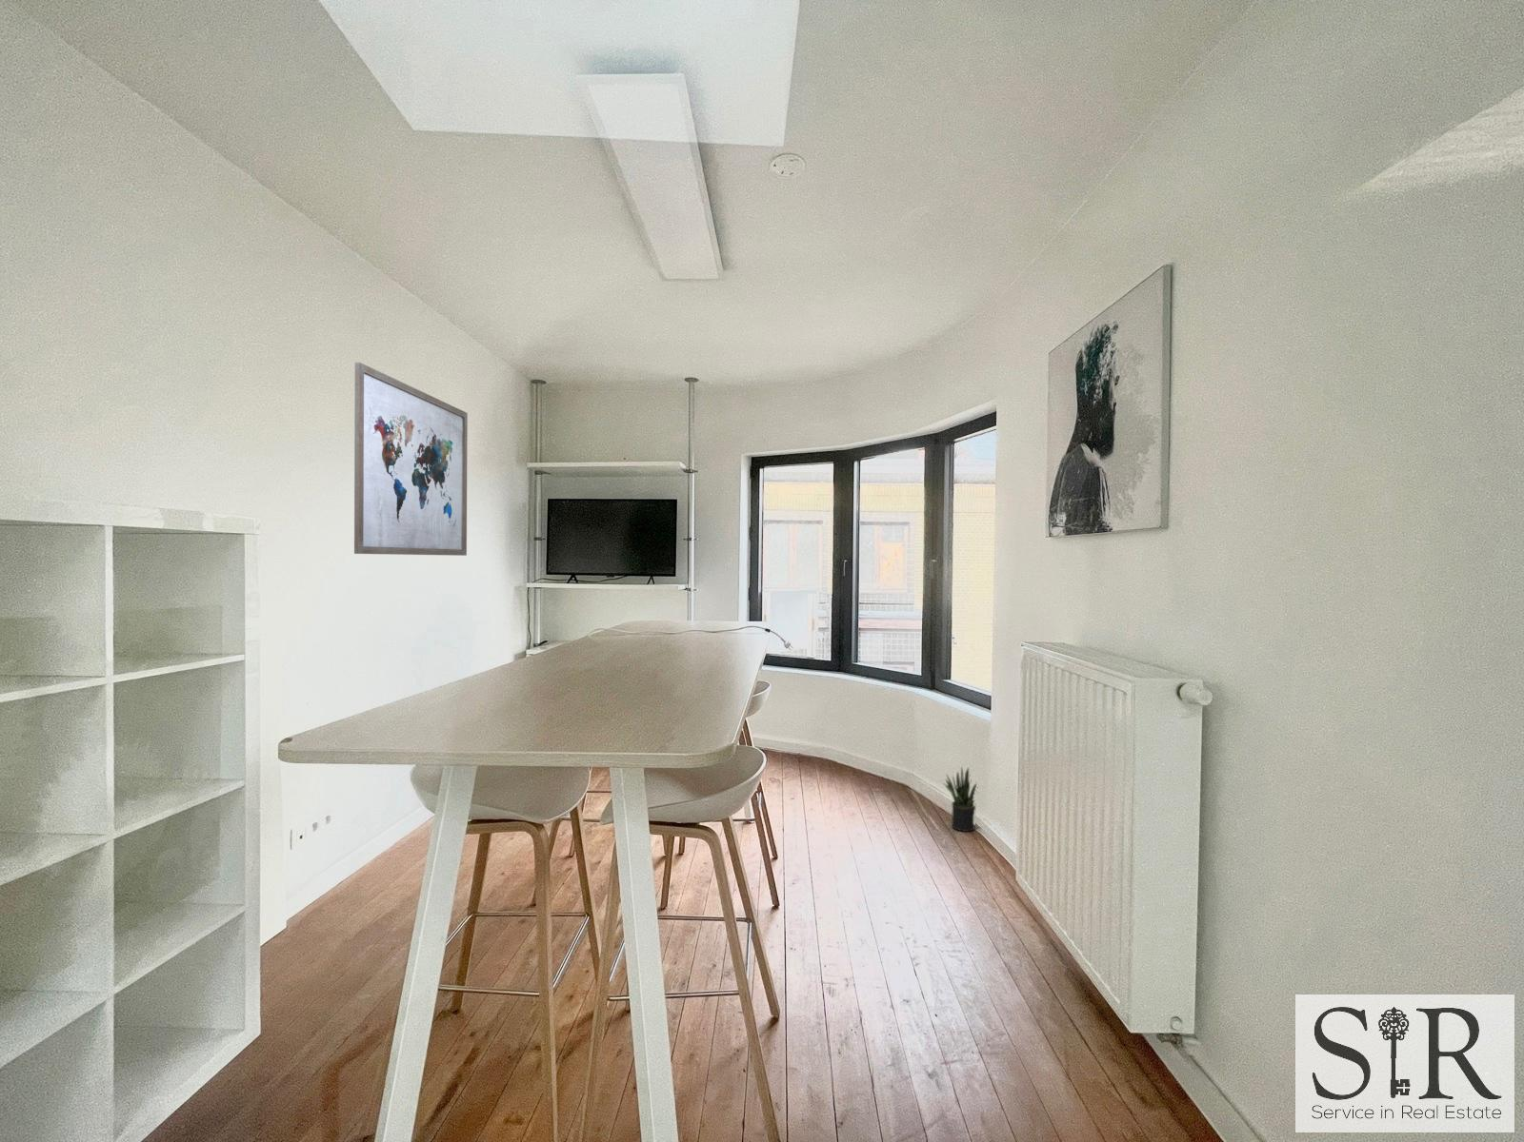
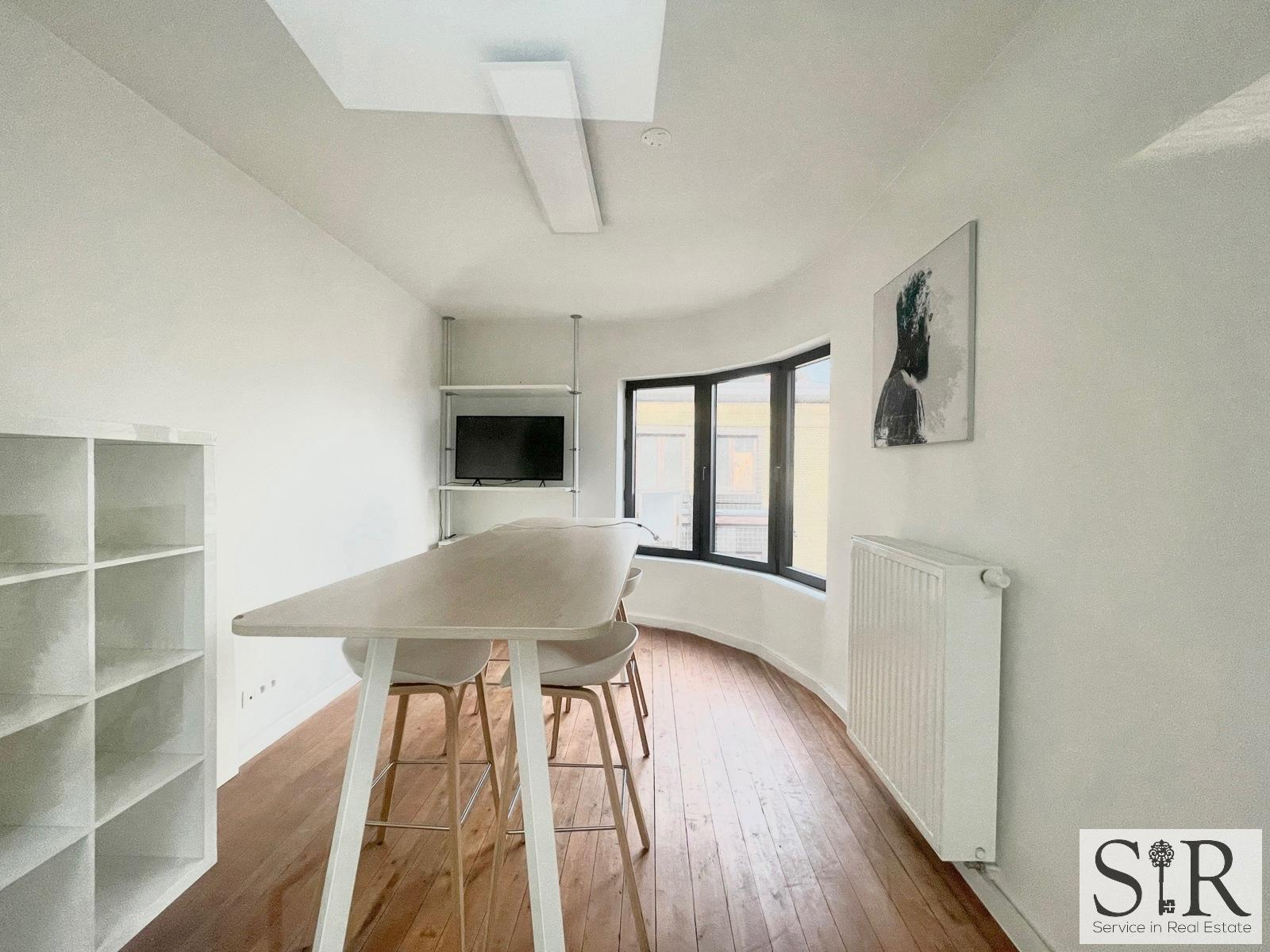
- potted plant [942,767,977,833]
- wall art [353,361,469,557]
